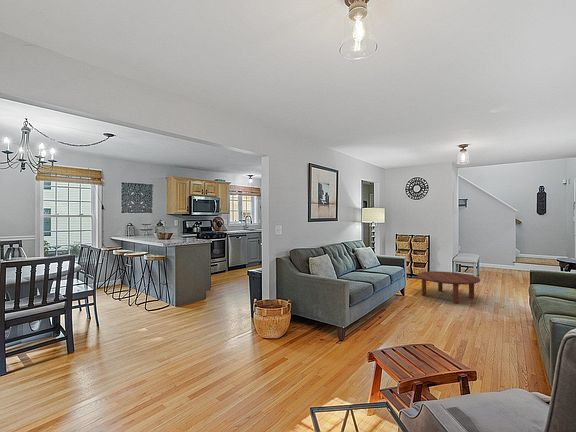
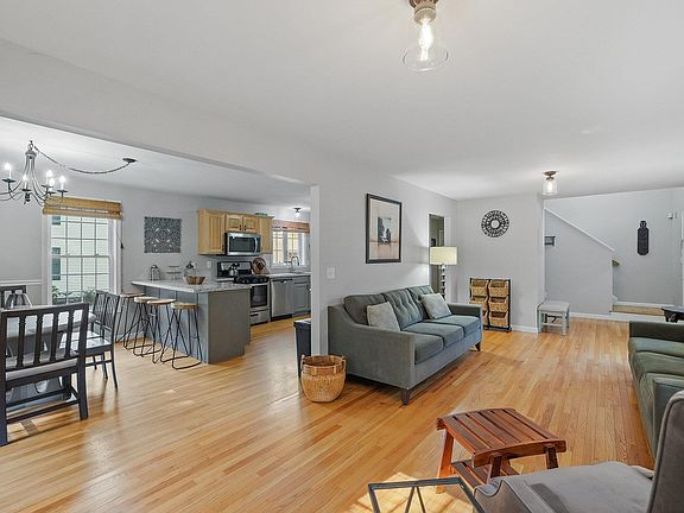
- coffee table [416,270,481,304]
